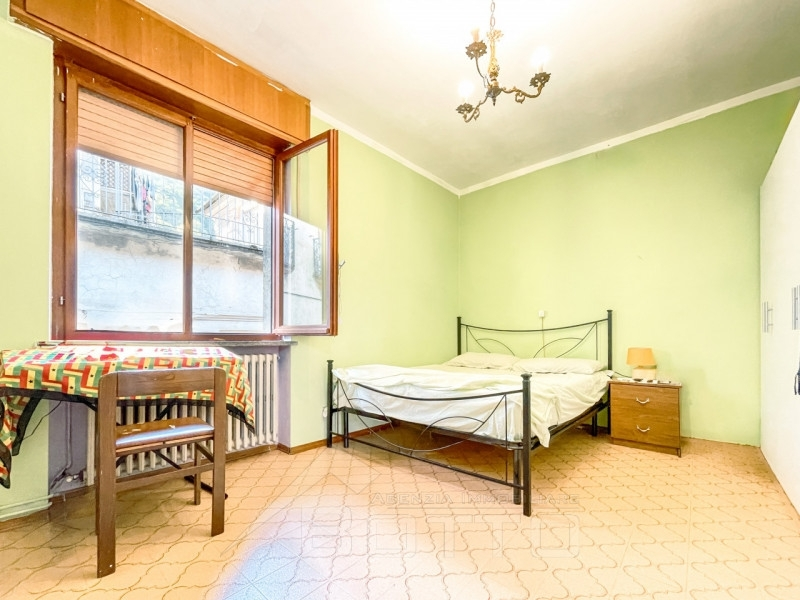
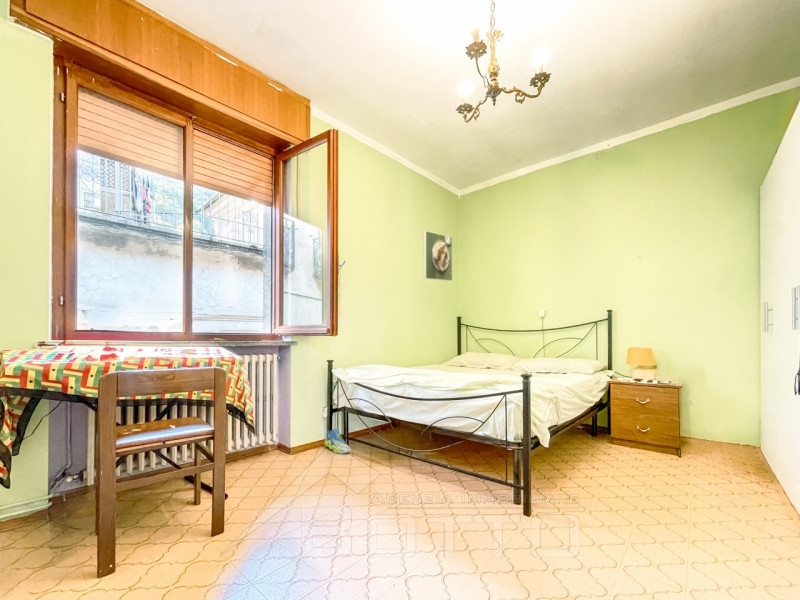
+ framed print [423,230,453,282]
+ sneaker [324,428,351,455]
